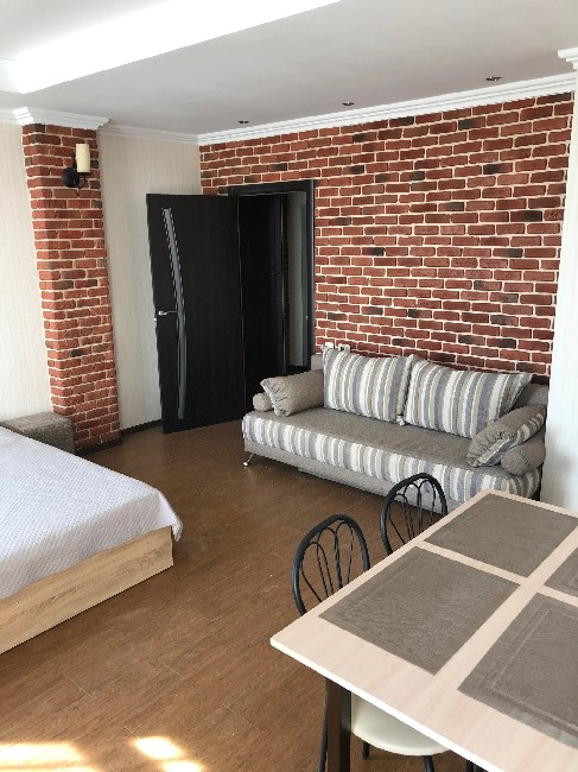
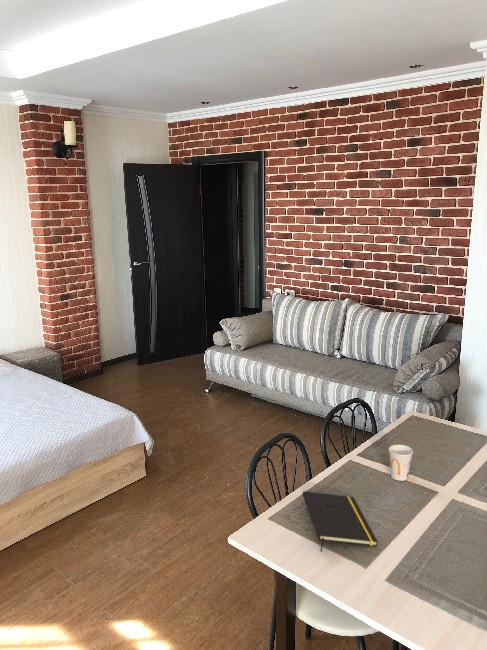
+ notepad [302,490,379,553]
+ cup [388,444,414,482]
